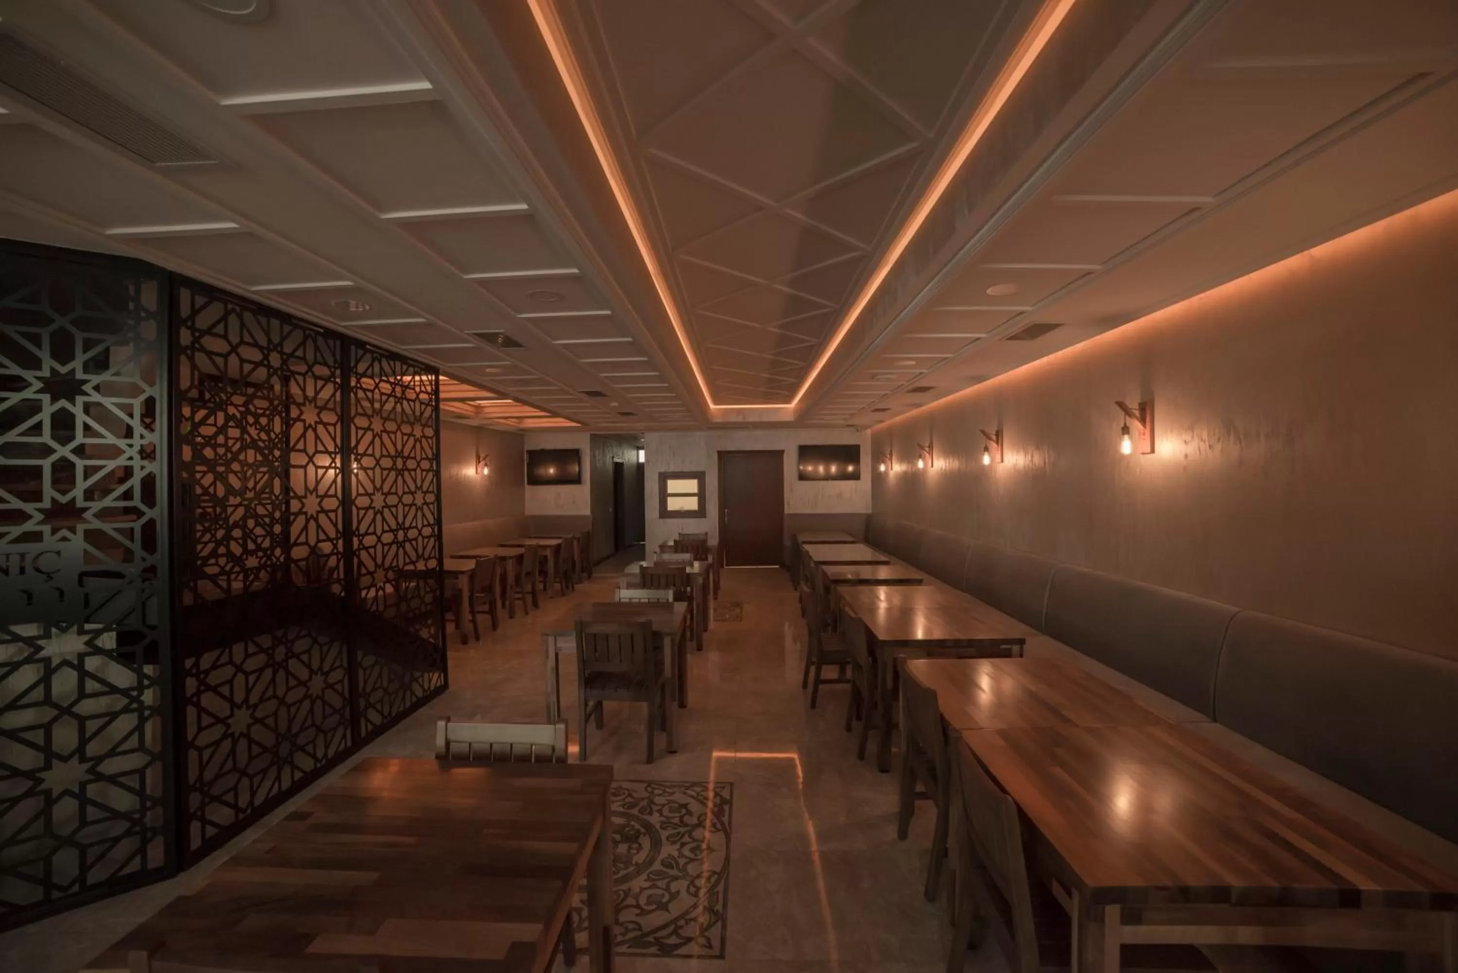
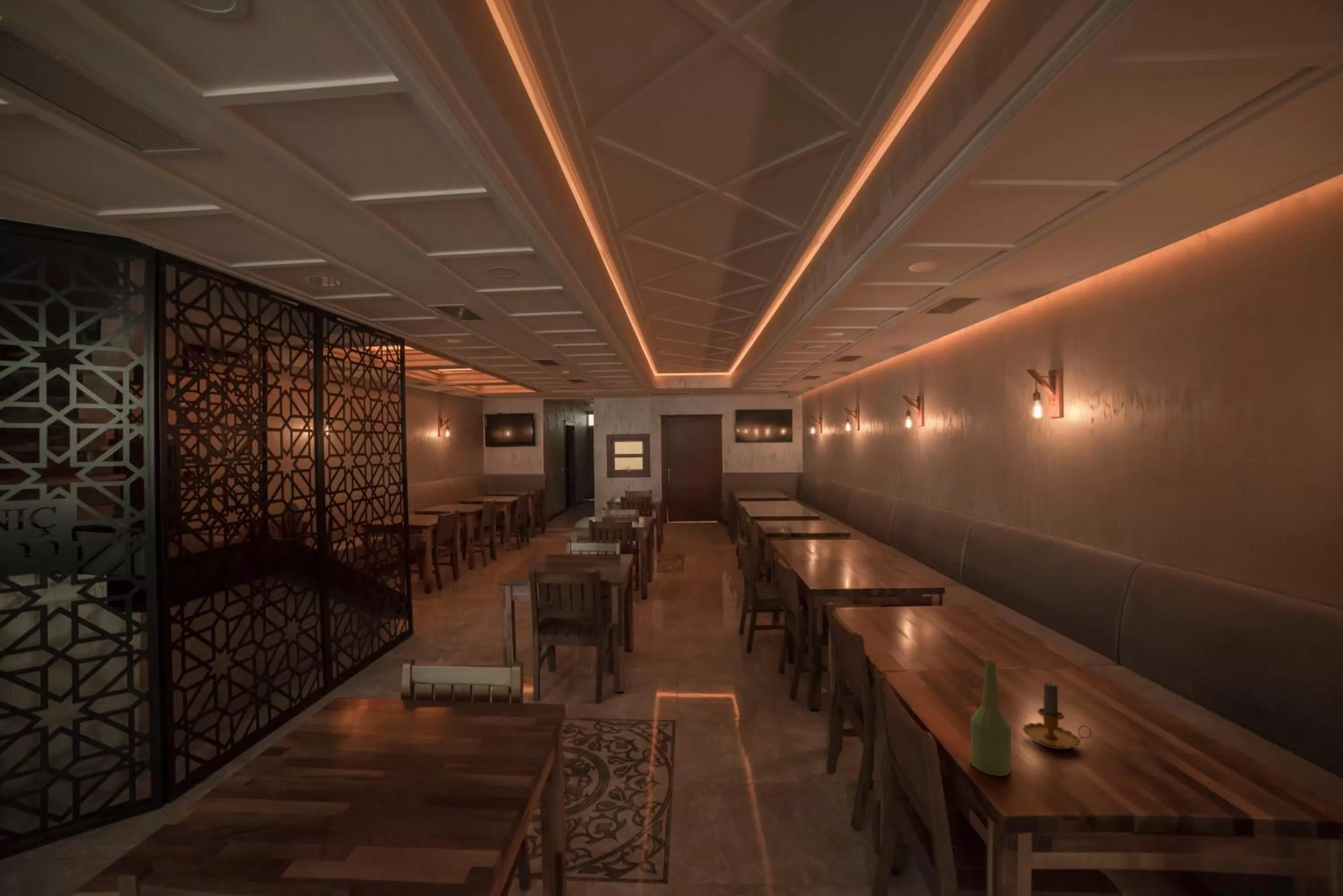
+ bottle [971,660,1011,777]
+ candle [1022,680,1092,750]
